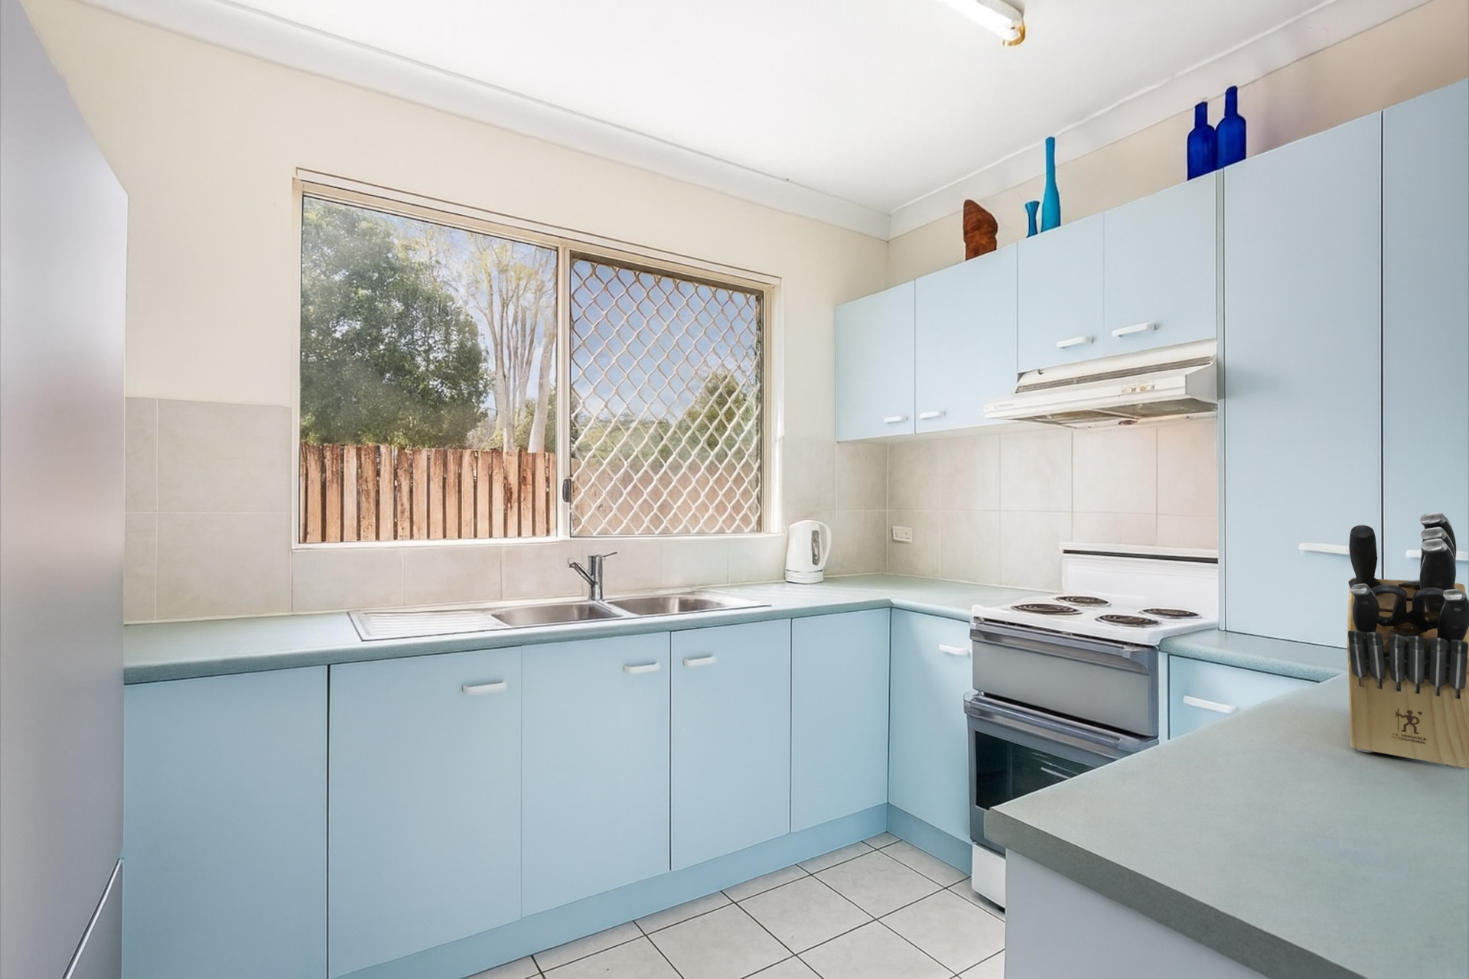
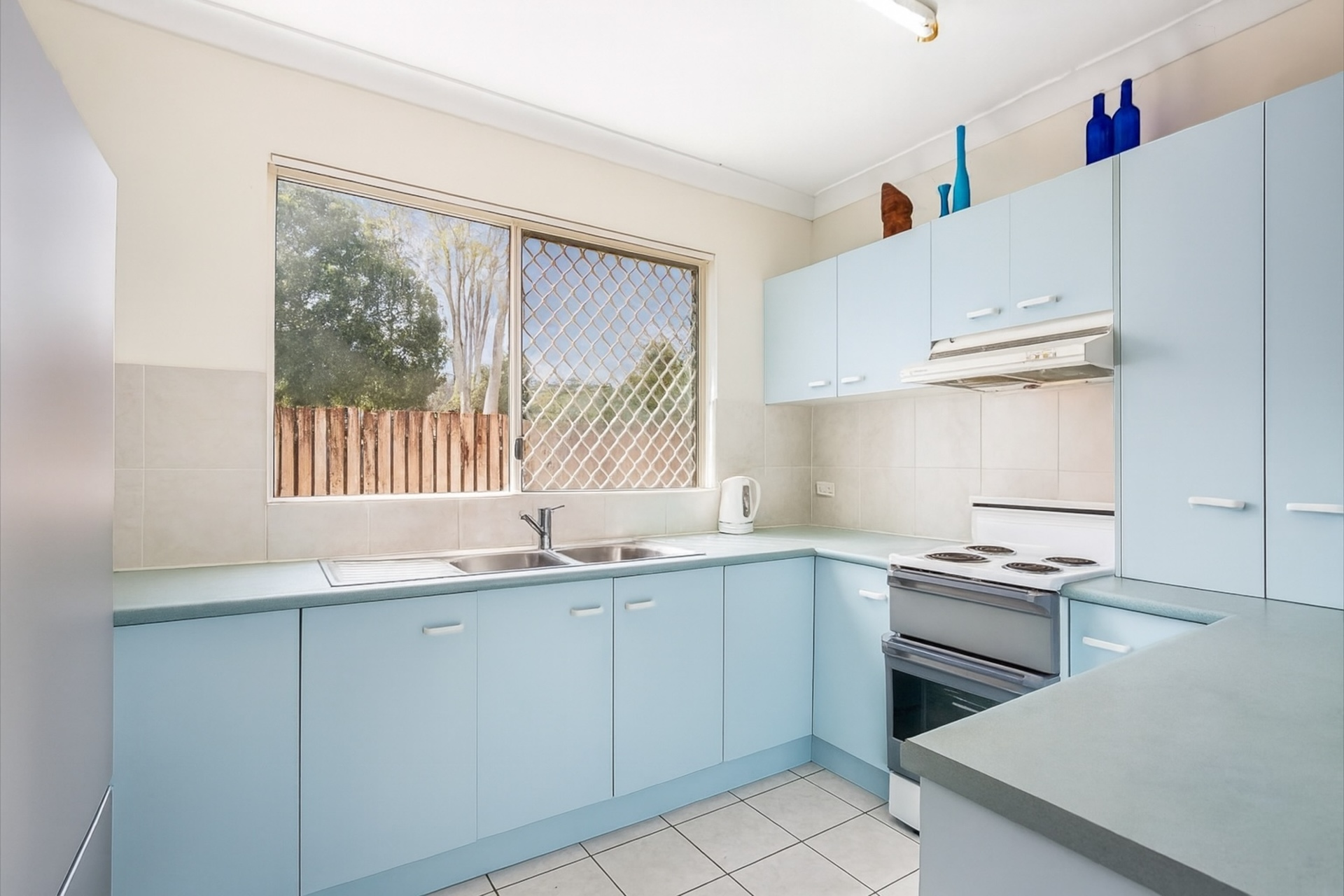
- knife block [1347,511,1469,770]
